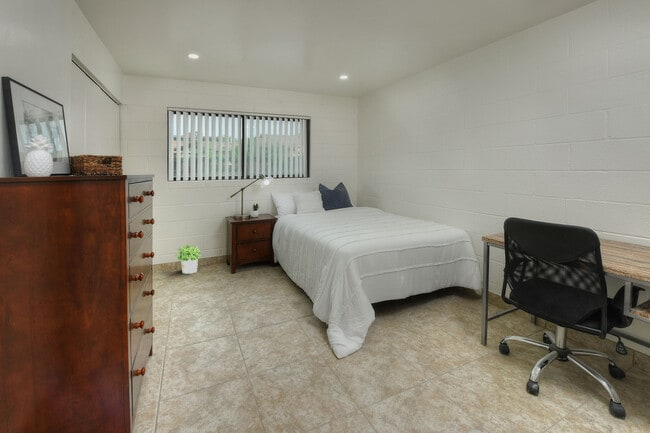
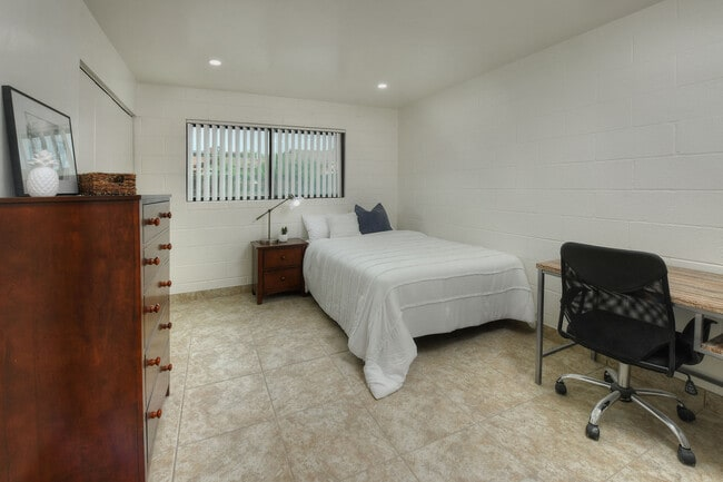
- potted plant [174,243,201,275]
